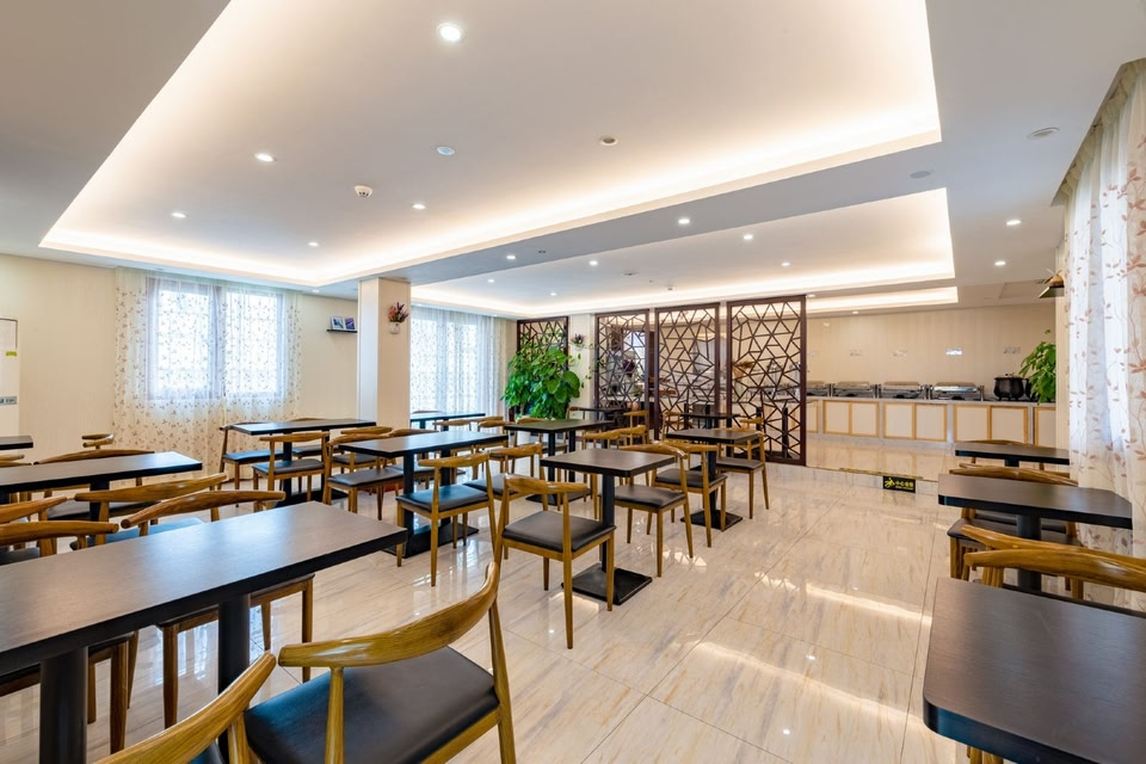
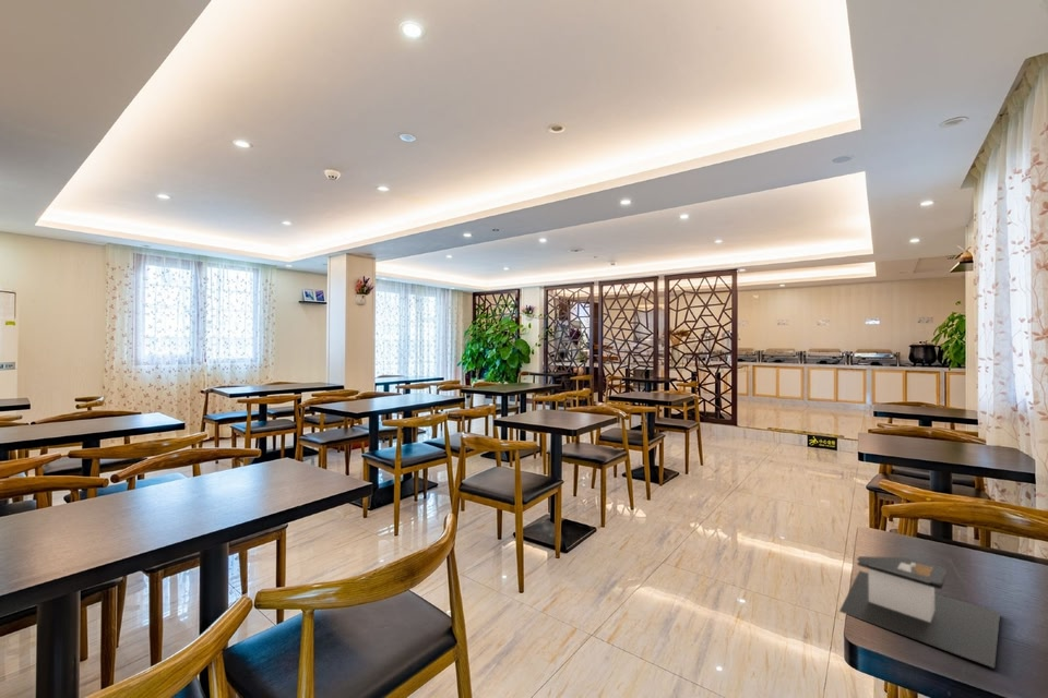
+ architectural model [838,555,1001,670]
